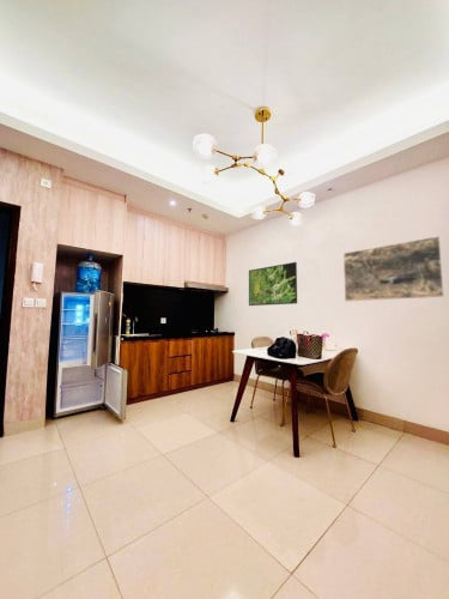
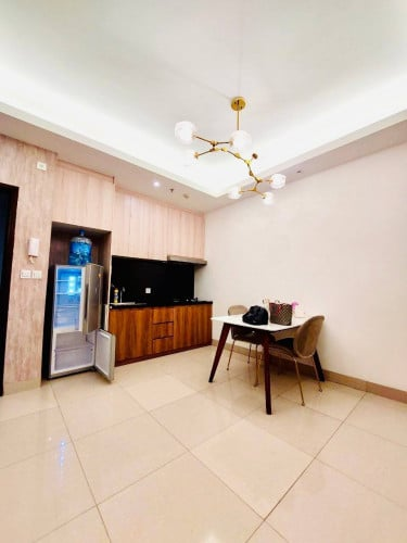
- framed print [342,235,445,303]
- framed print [248,261,298,307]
